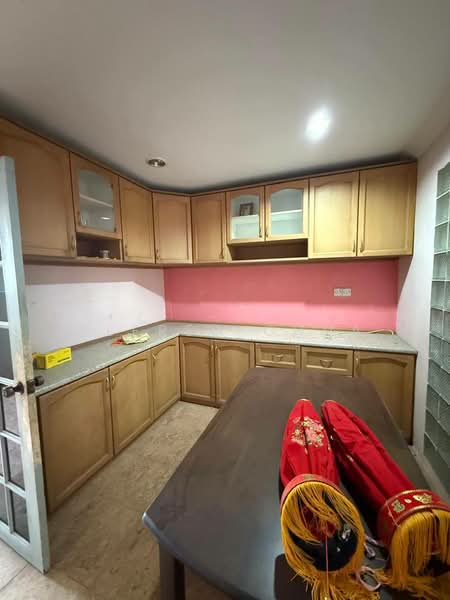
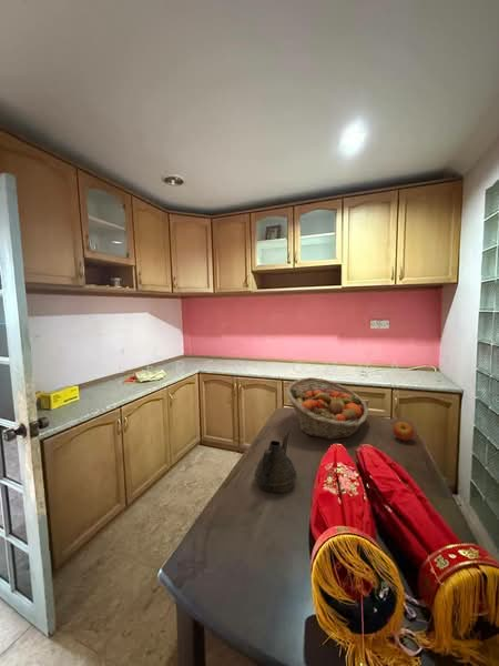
+ teapot [254,428,297,494]
+ apple [393,421,415,442]
+ fruit basket [285,376,369,441]
